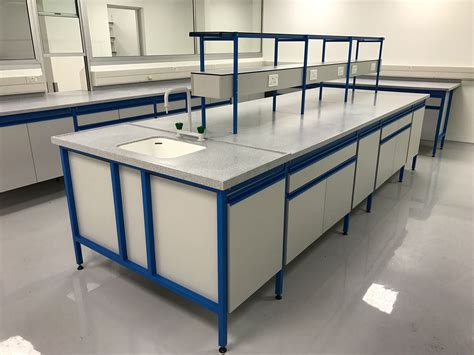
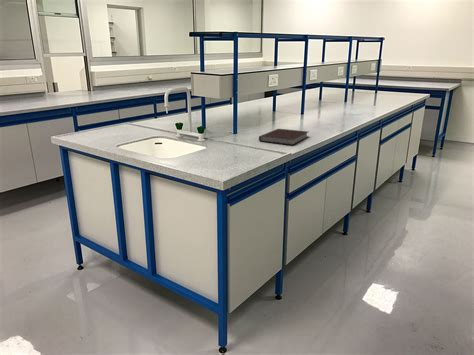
+ notebook [258,128,310,146]
